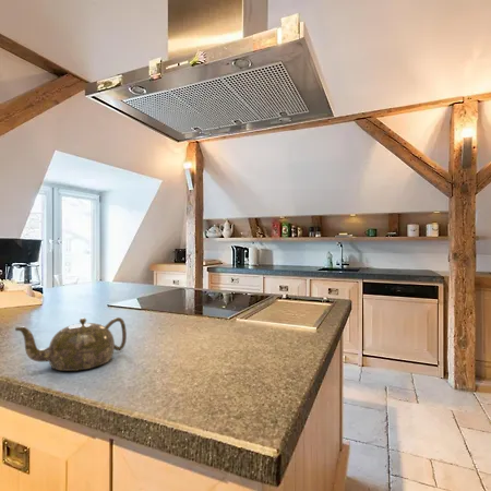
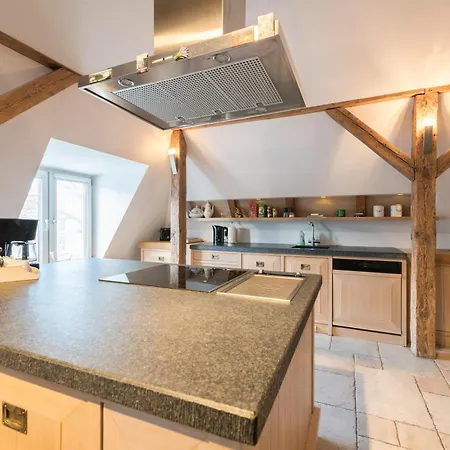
- teapot [14,316,128,372]
